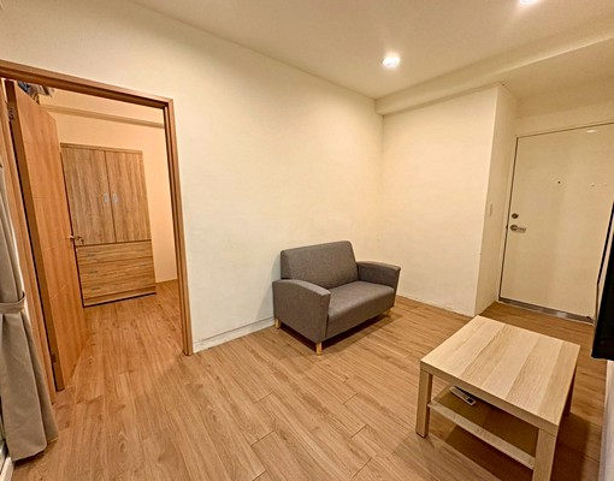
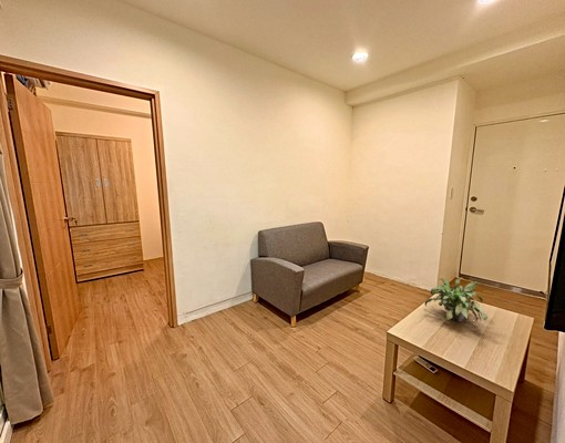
+ potted plant [424,277,489,322]
